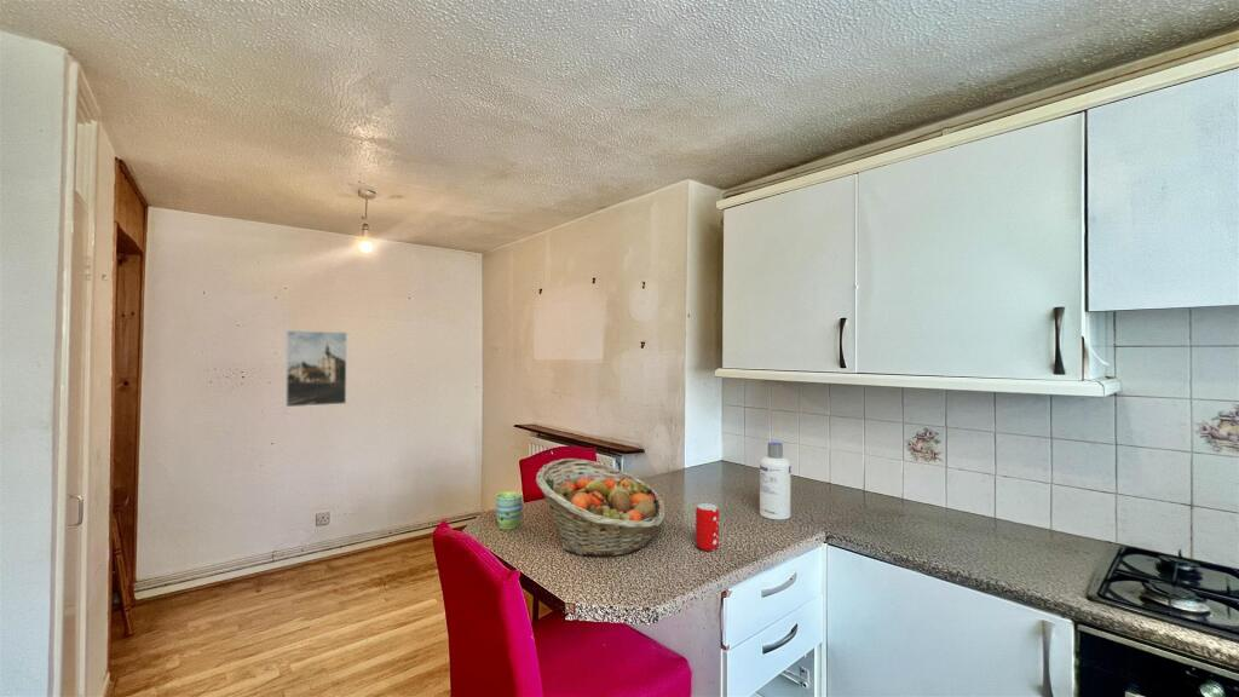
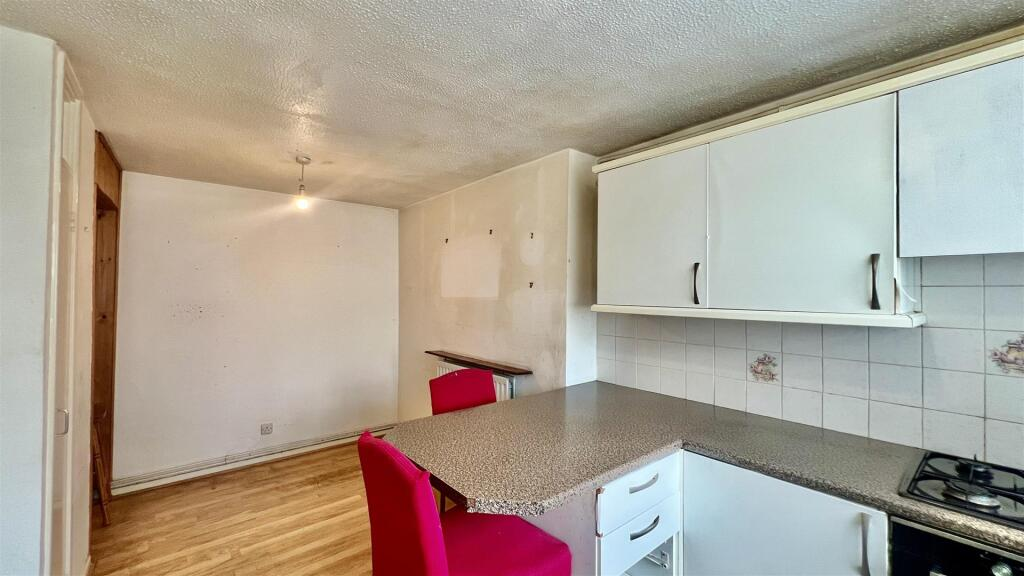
- mug [495,490,524,531]
- beverage can [695,502,720,552]
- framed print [284,329,348,408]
- screw cap bottle [759,440,791,522]
- fruit basket [535,457,667,558]
